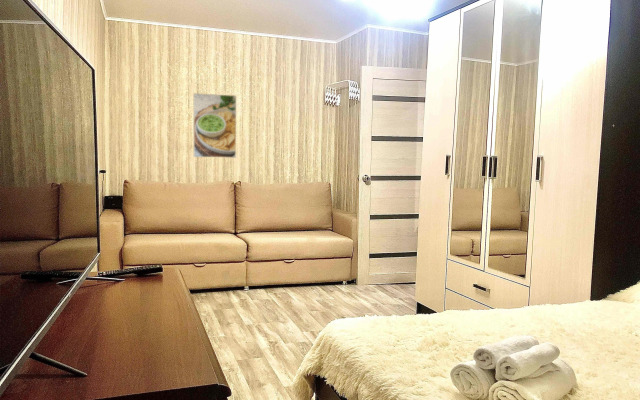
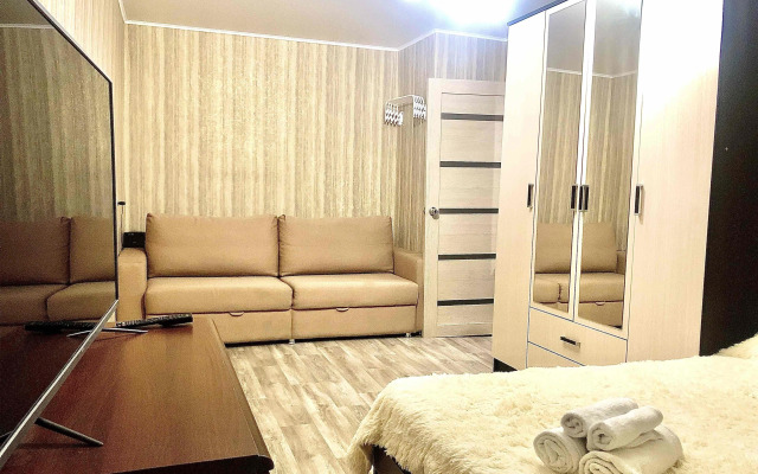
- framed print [193,92,237,159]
